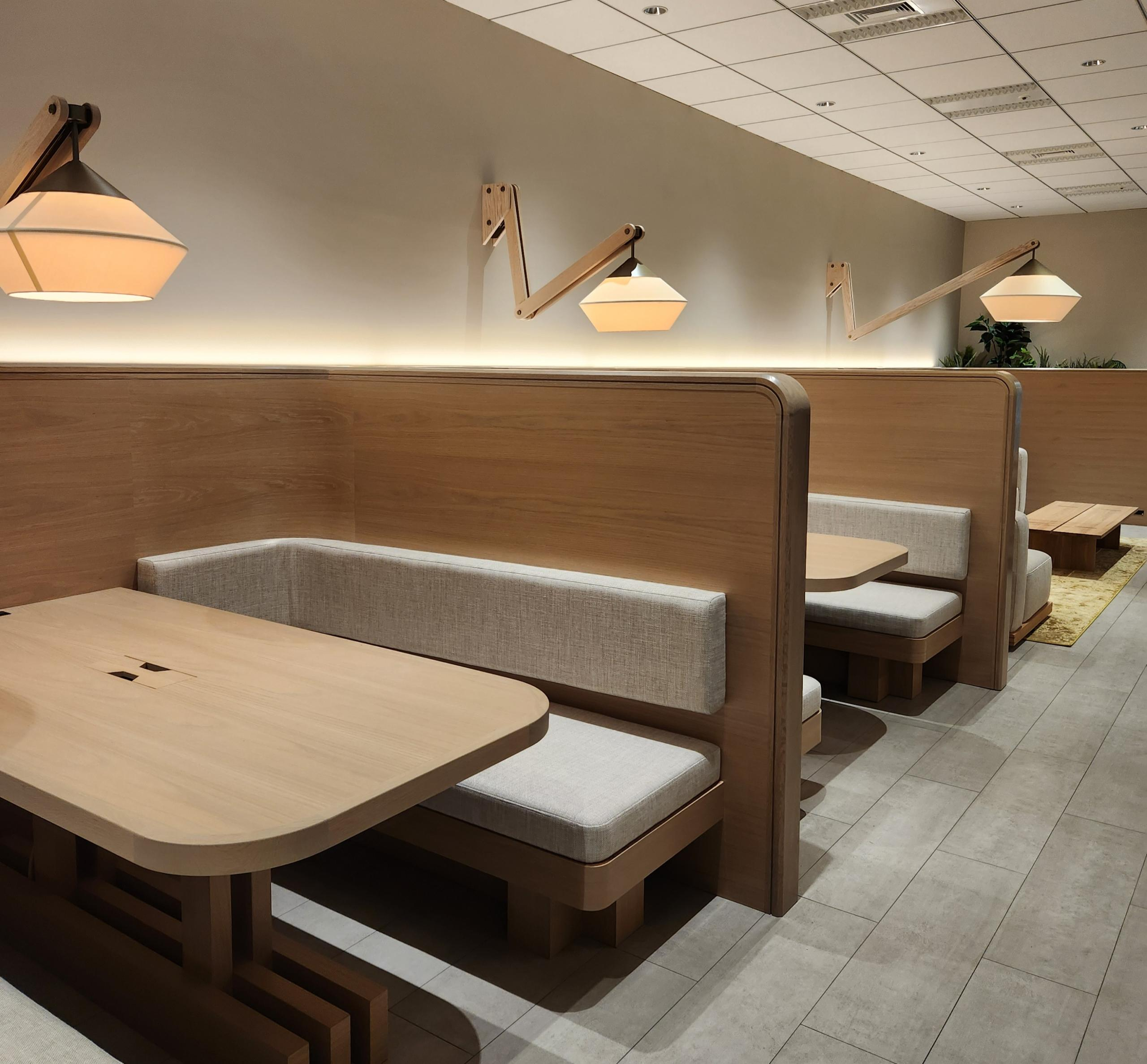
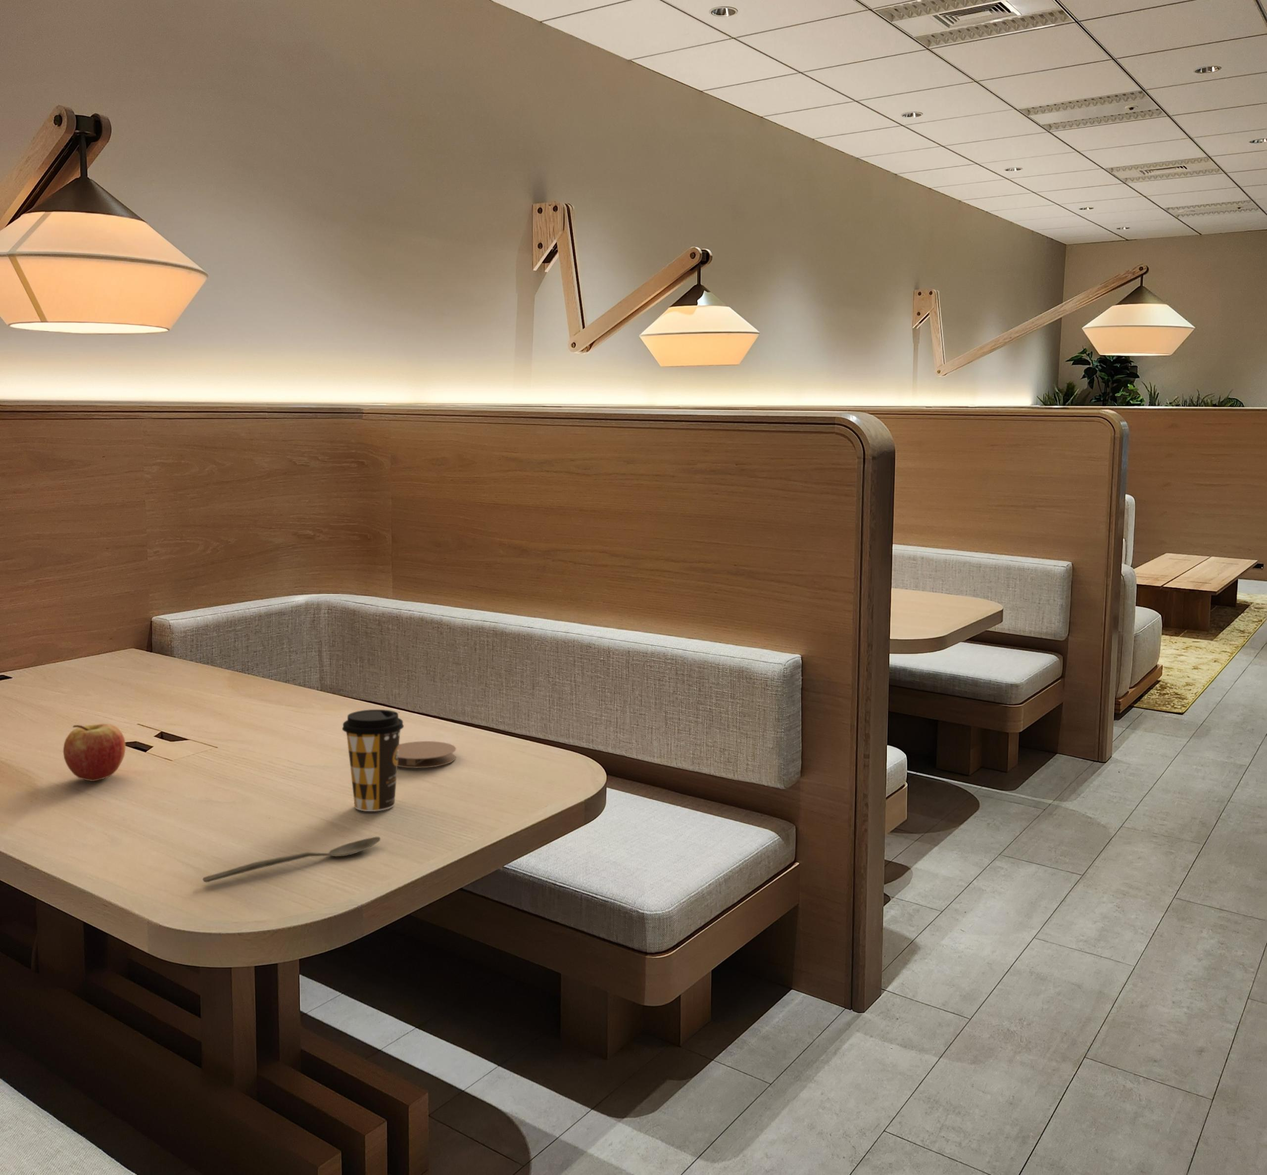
+ fruit [63,723,126,782]
+ coffee cup [341,709,404,812]
+ coaster [398,741,457,769]
+ spoon [202,836,381,883]
